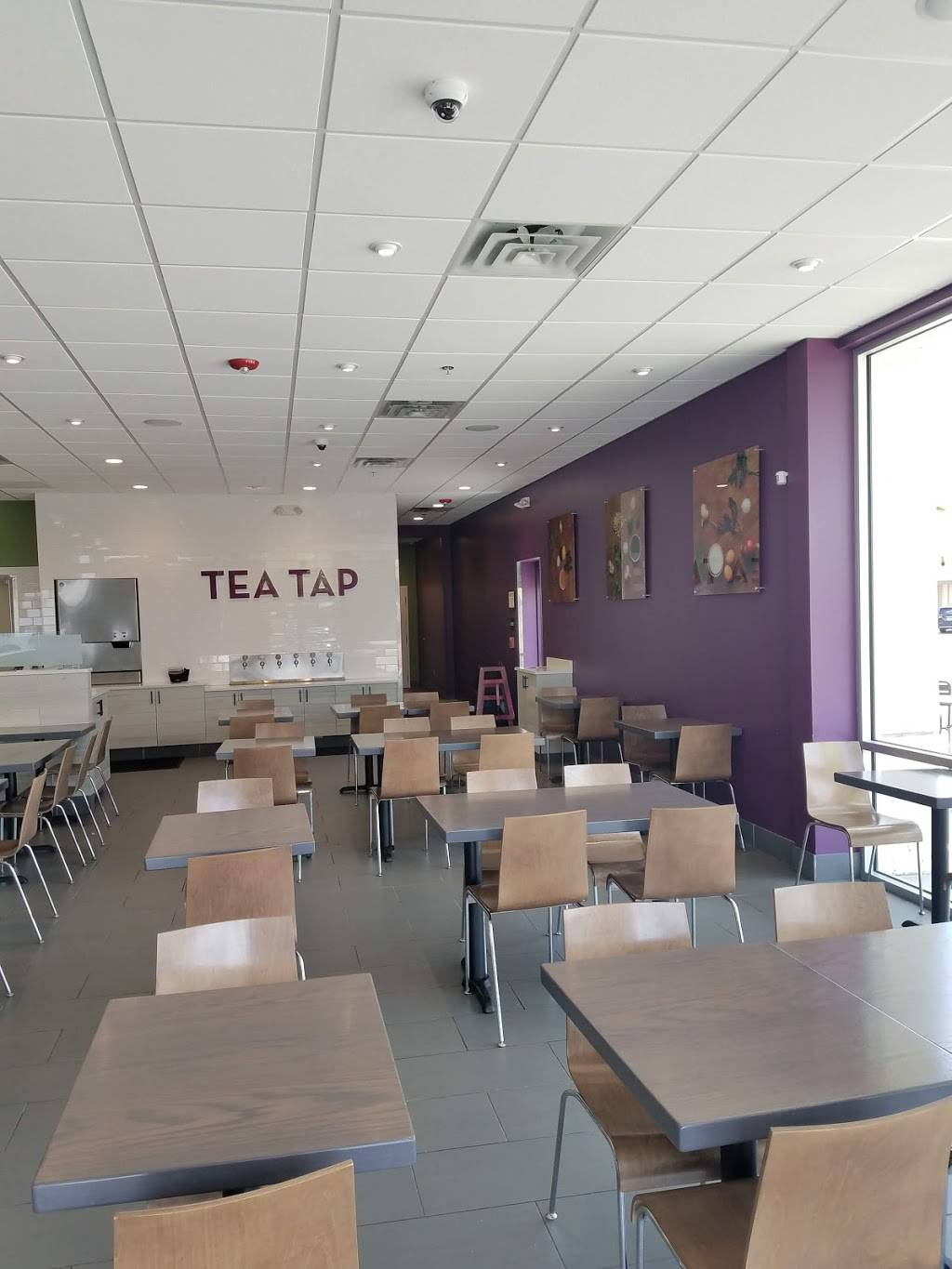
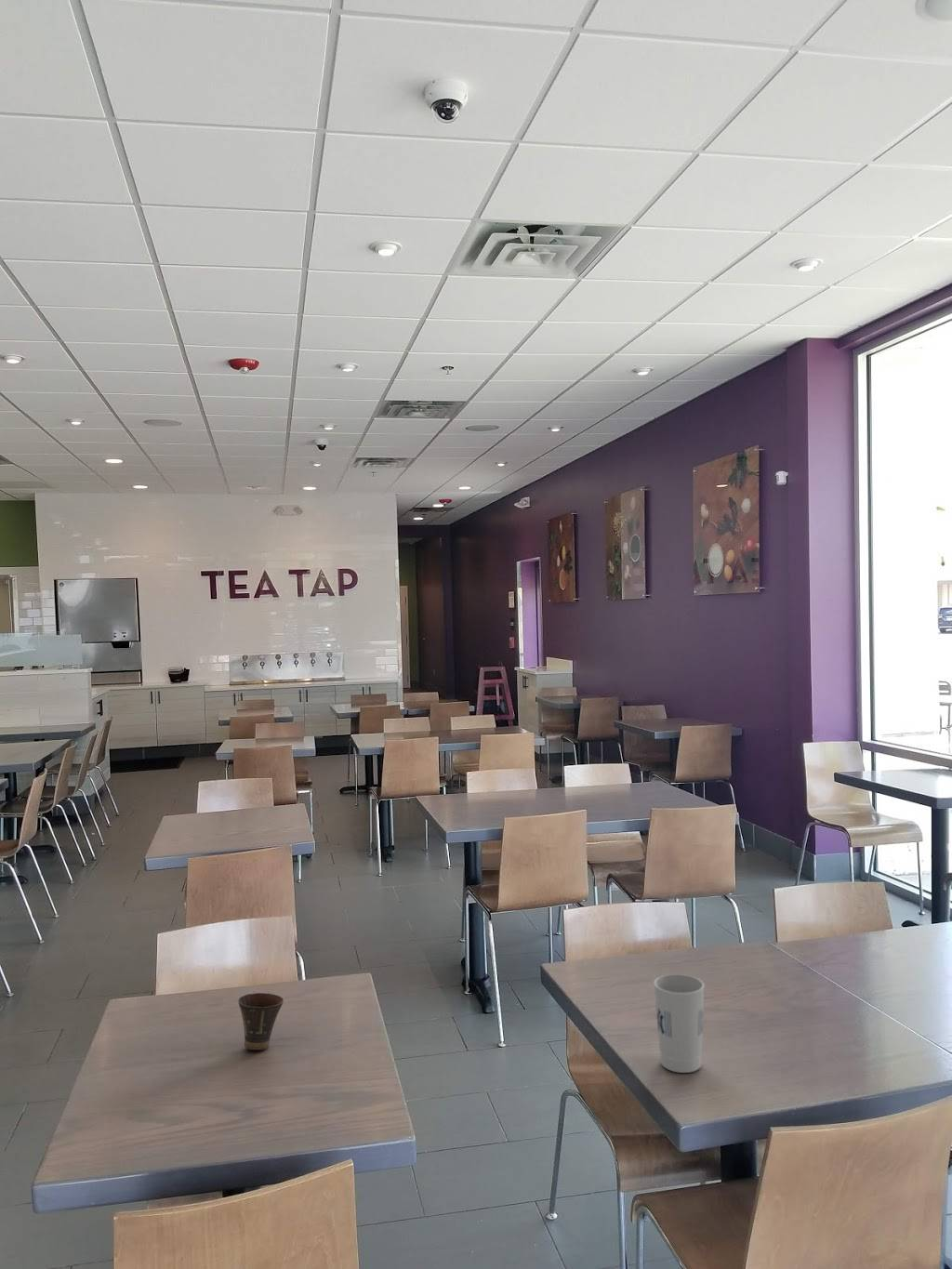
+ cup [237,992,284,1051]
+ cup [653,973,706,1074]
